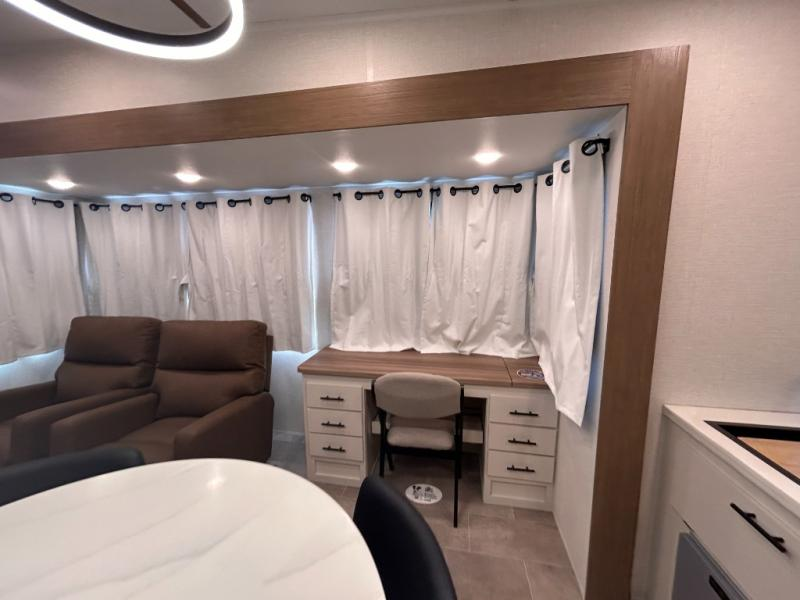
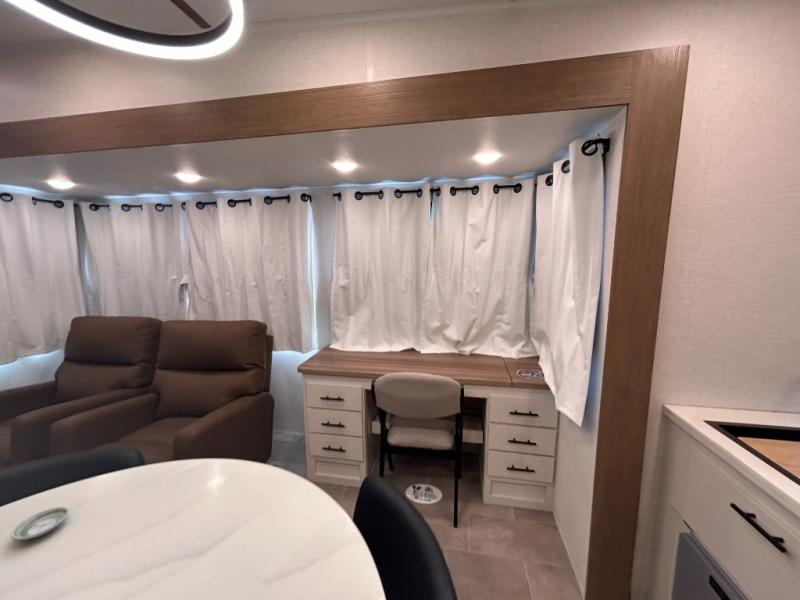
+ saucer [9,506,71,541]
